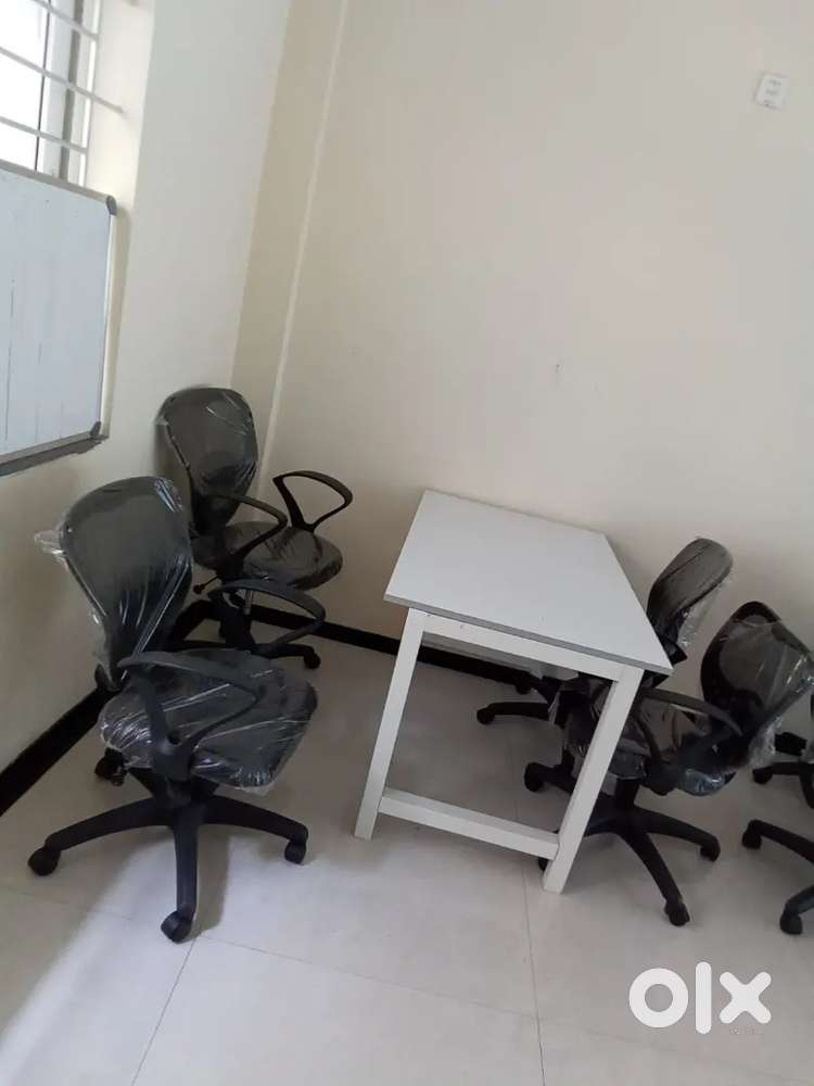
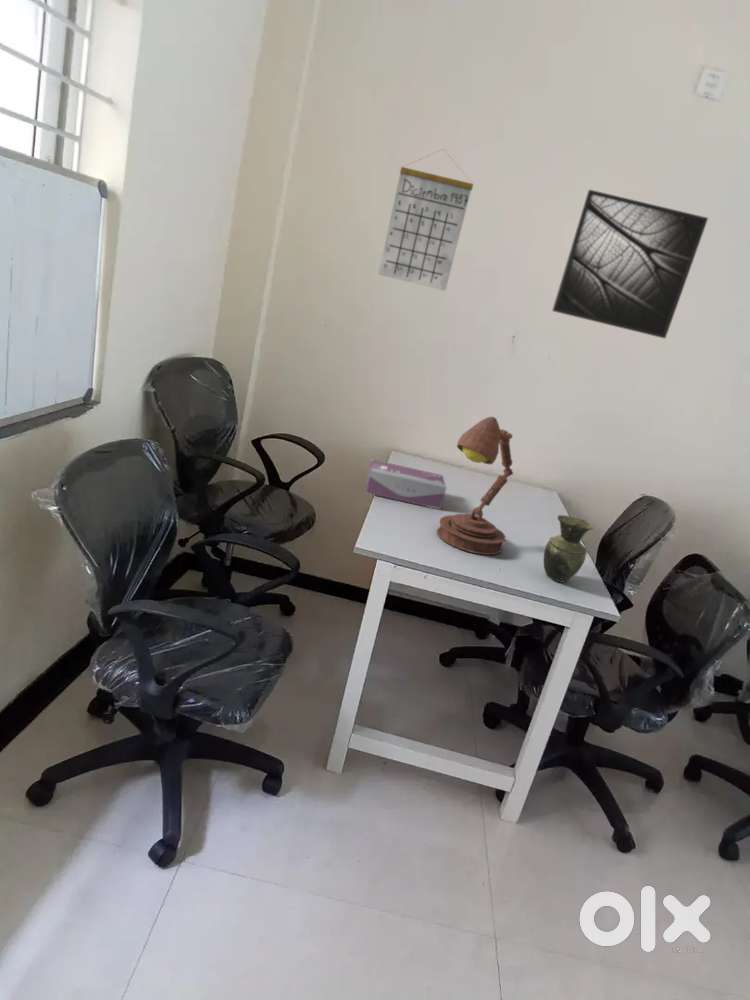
+ tissue box [365,458,448,510]
+ calendar [377,148,474,292]
+ vase [543,514,595,583]
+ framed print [551,189,709,340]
+ desk lamp [436,416,514,556]
